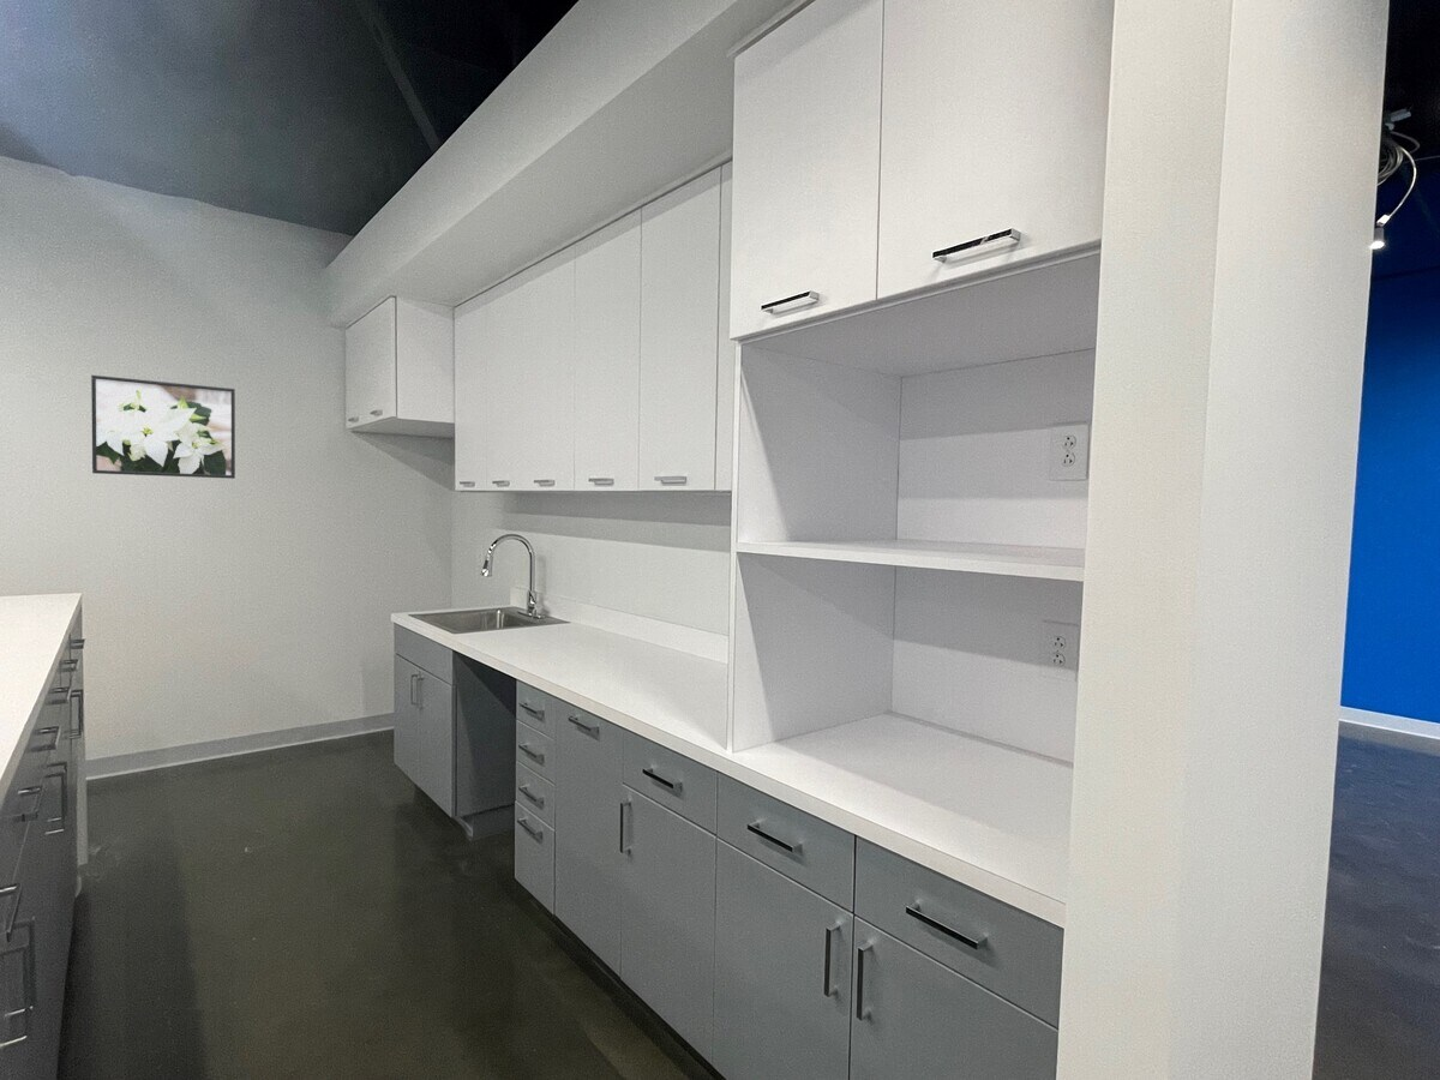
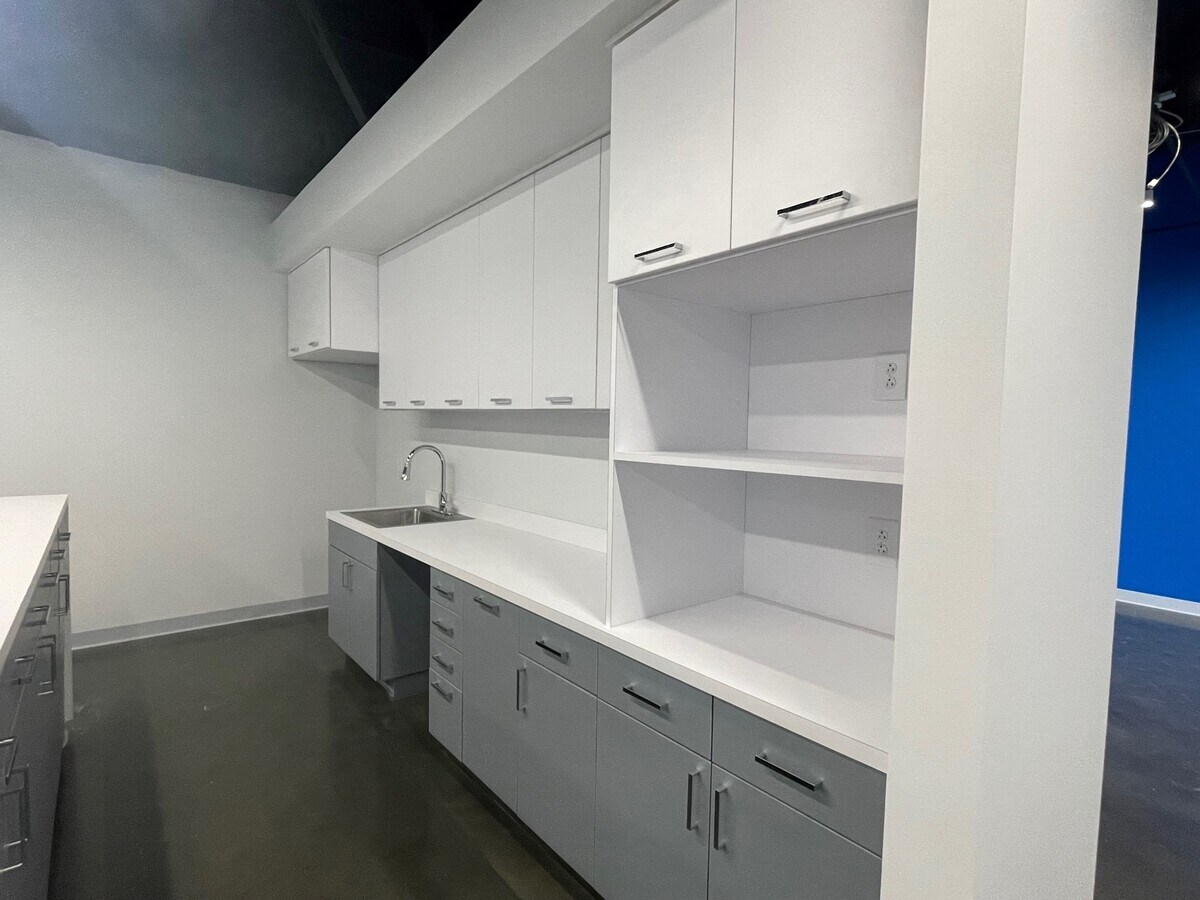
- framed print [90,374,236,480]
